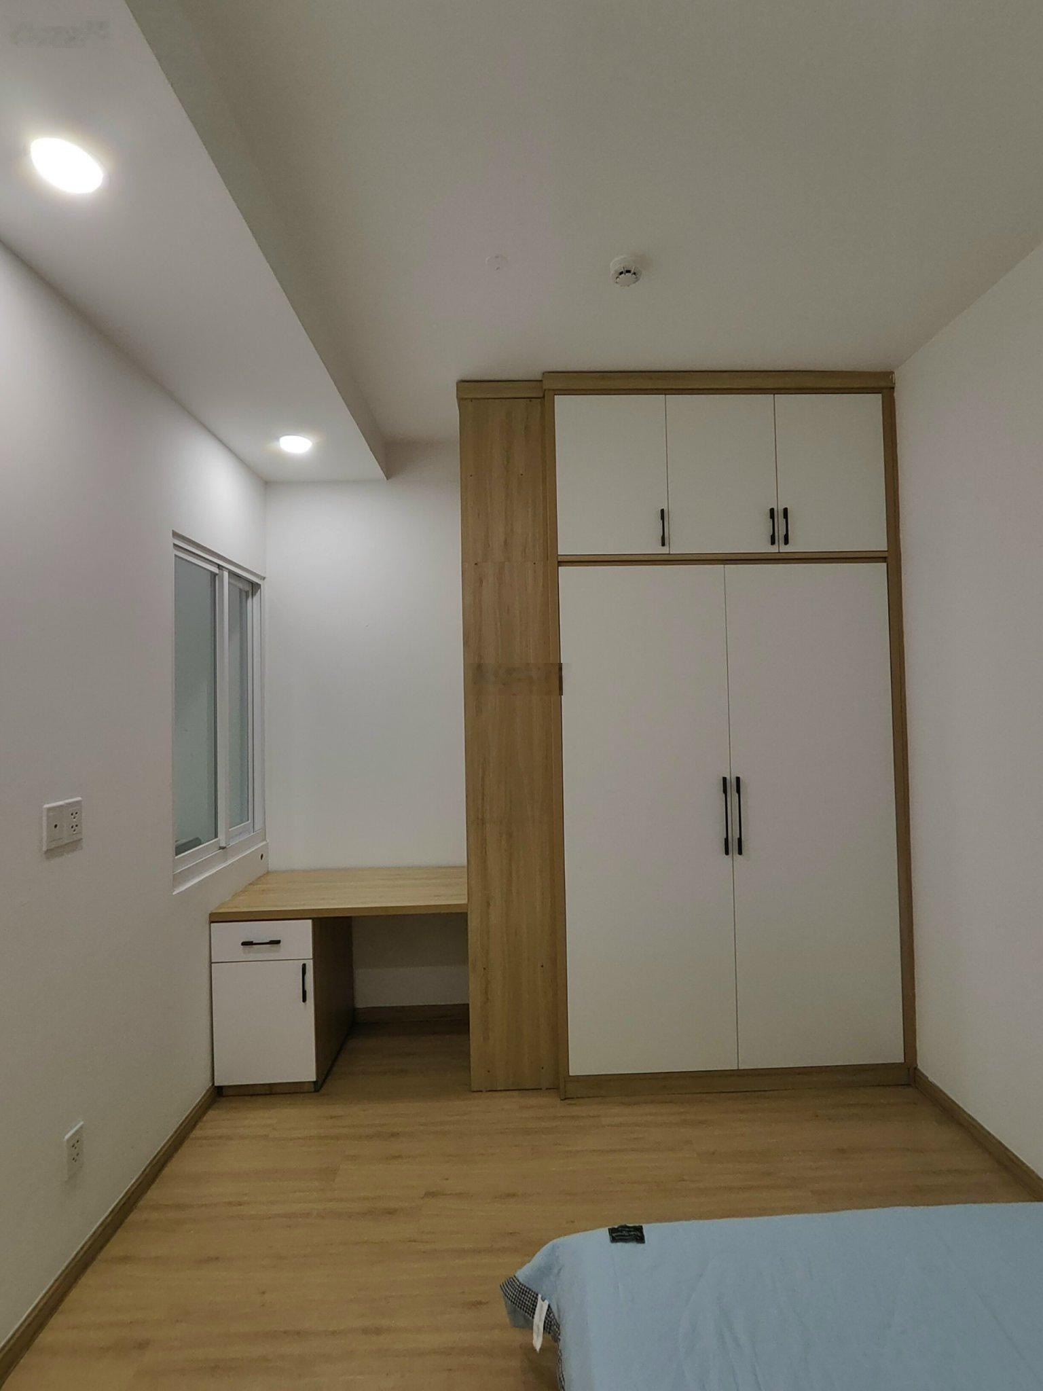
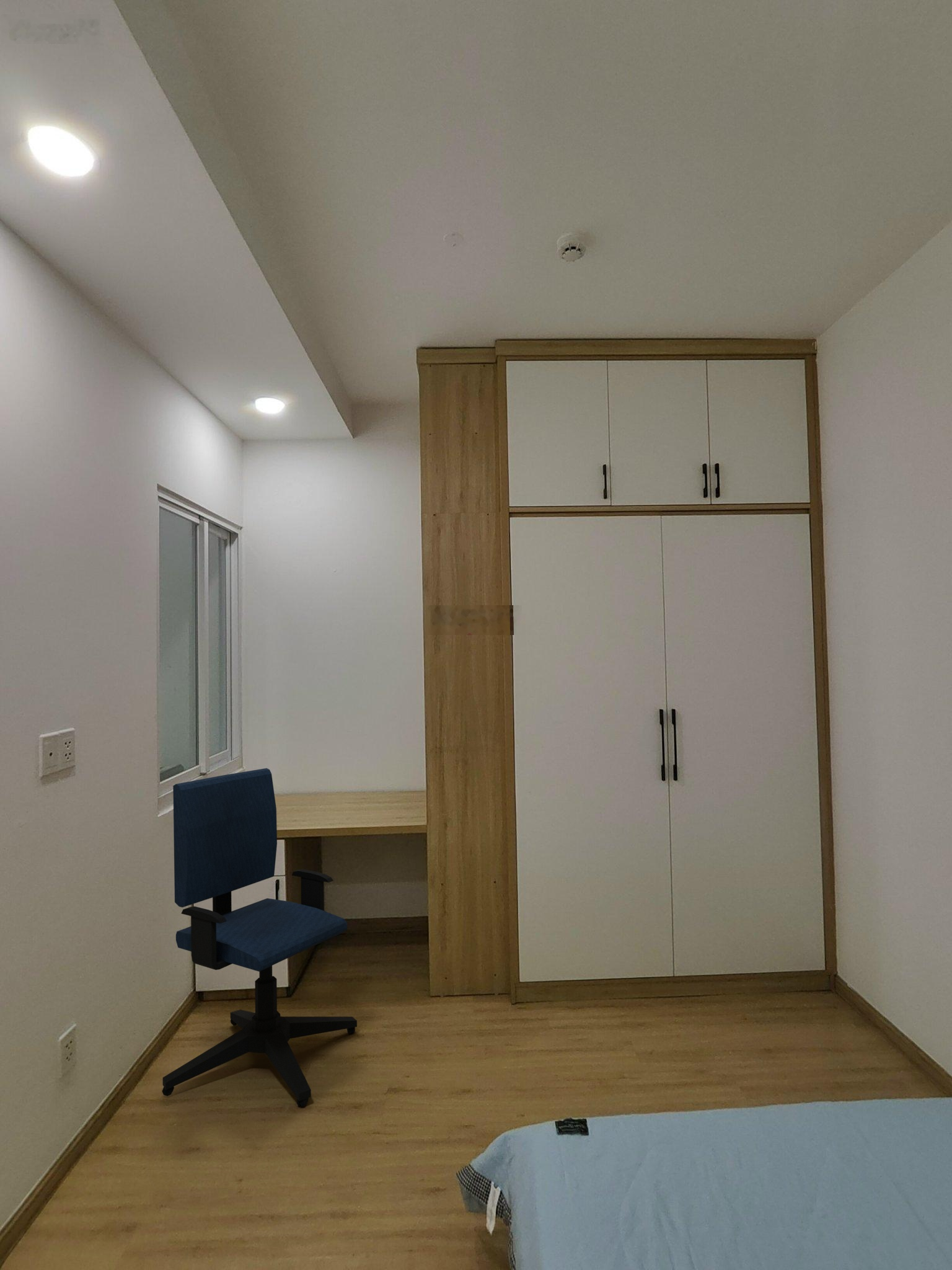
+ office chair [161,768,358,1108]
